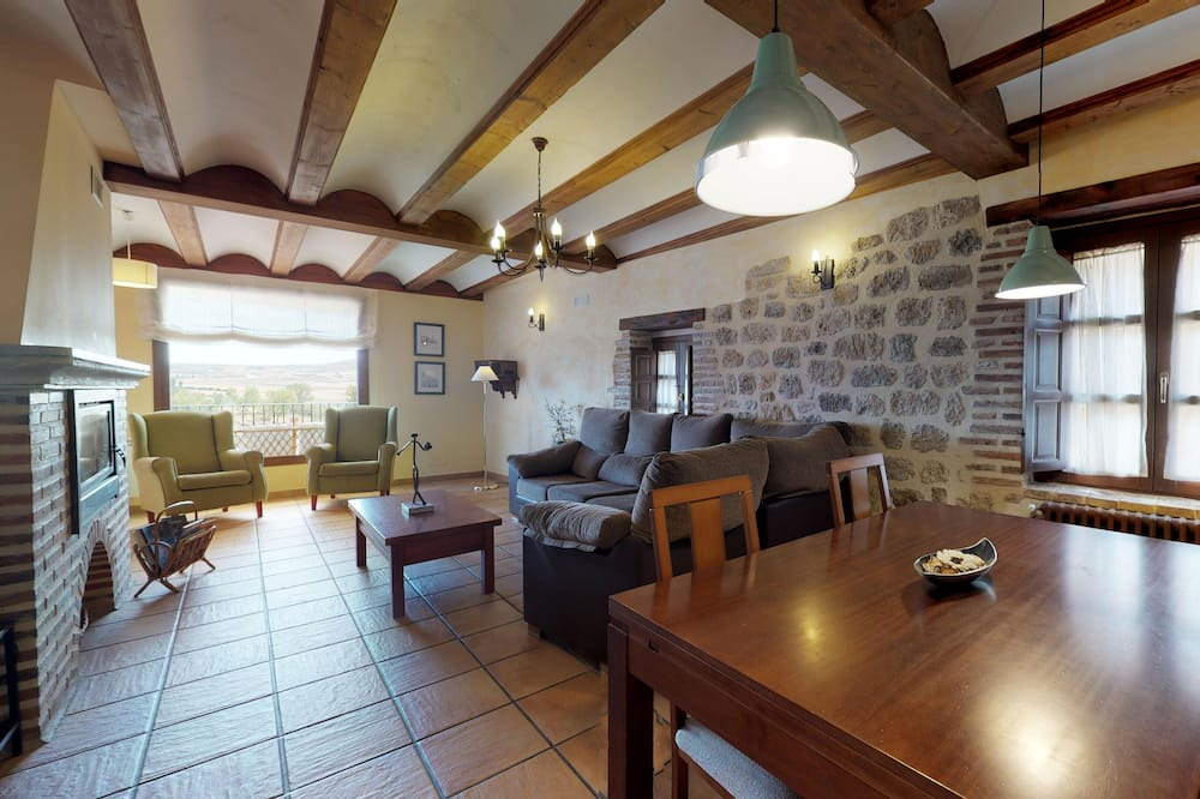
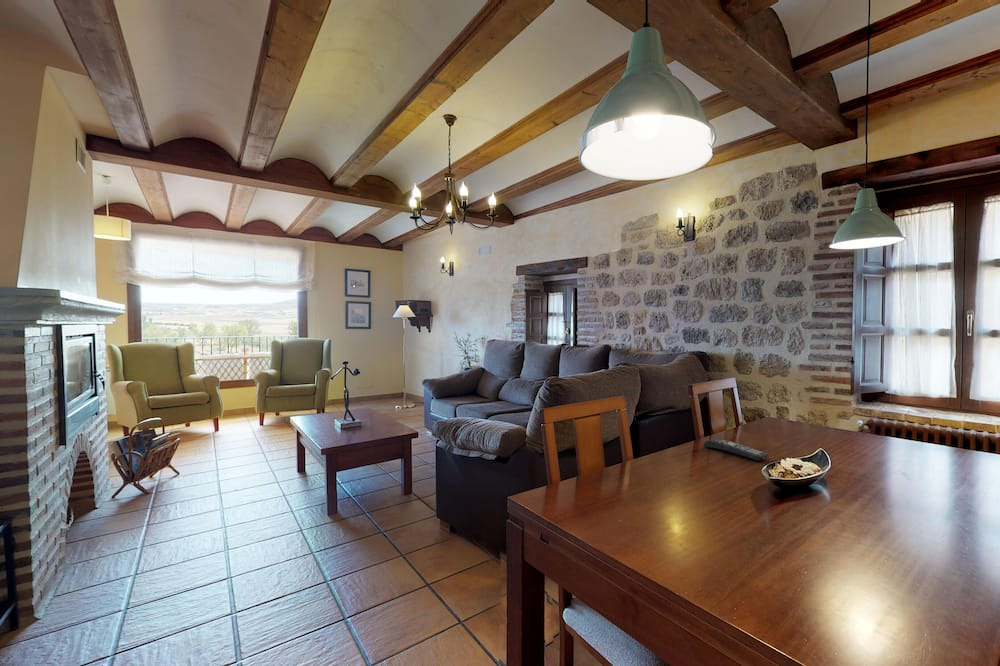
+ remote control [703,437,770,461]
